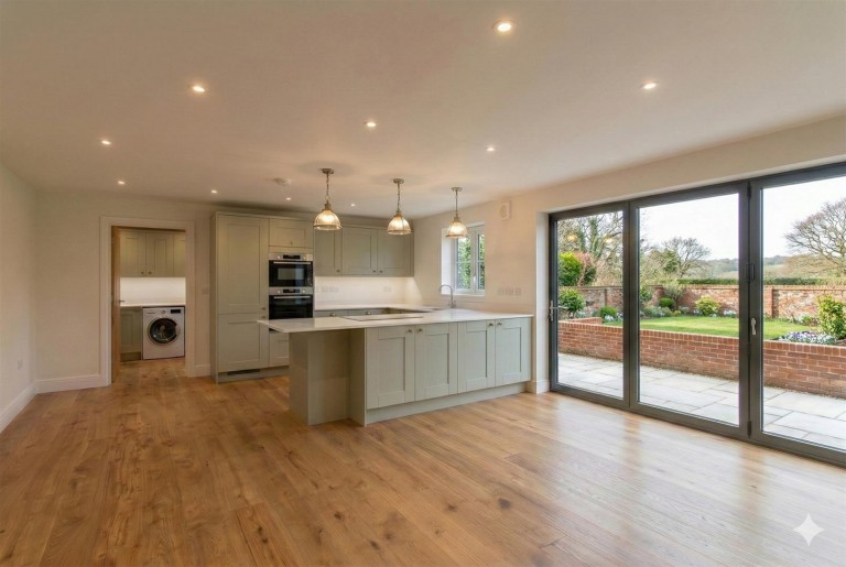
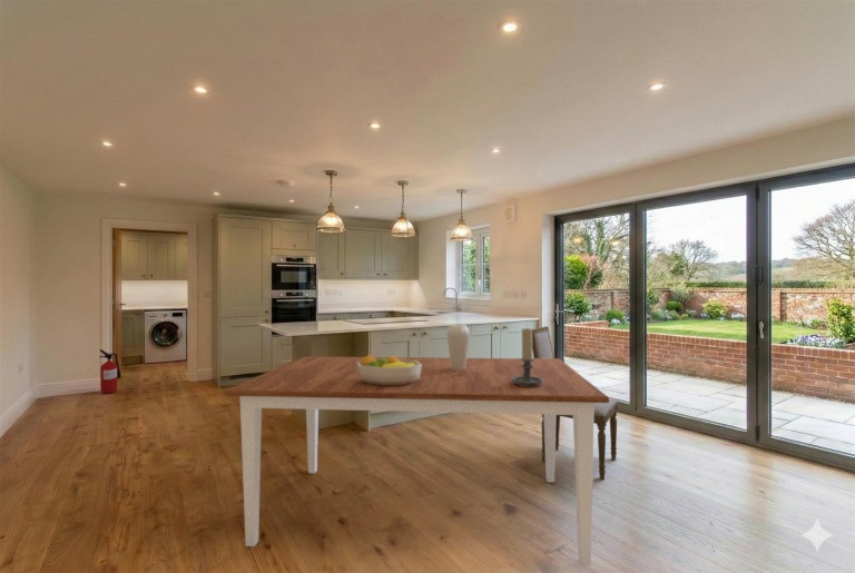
+ vase [445,323,471,371]
+ dining table [224,355,610,566]
+ dining chair [532,325,619,481]
+ fruit bowl [357,354,422,385]
+ candle holder [512,327,543,386]
+ fire extinguisher [98,348,122,394]
